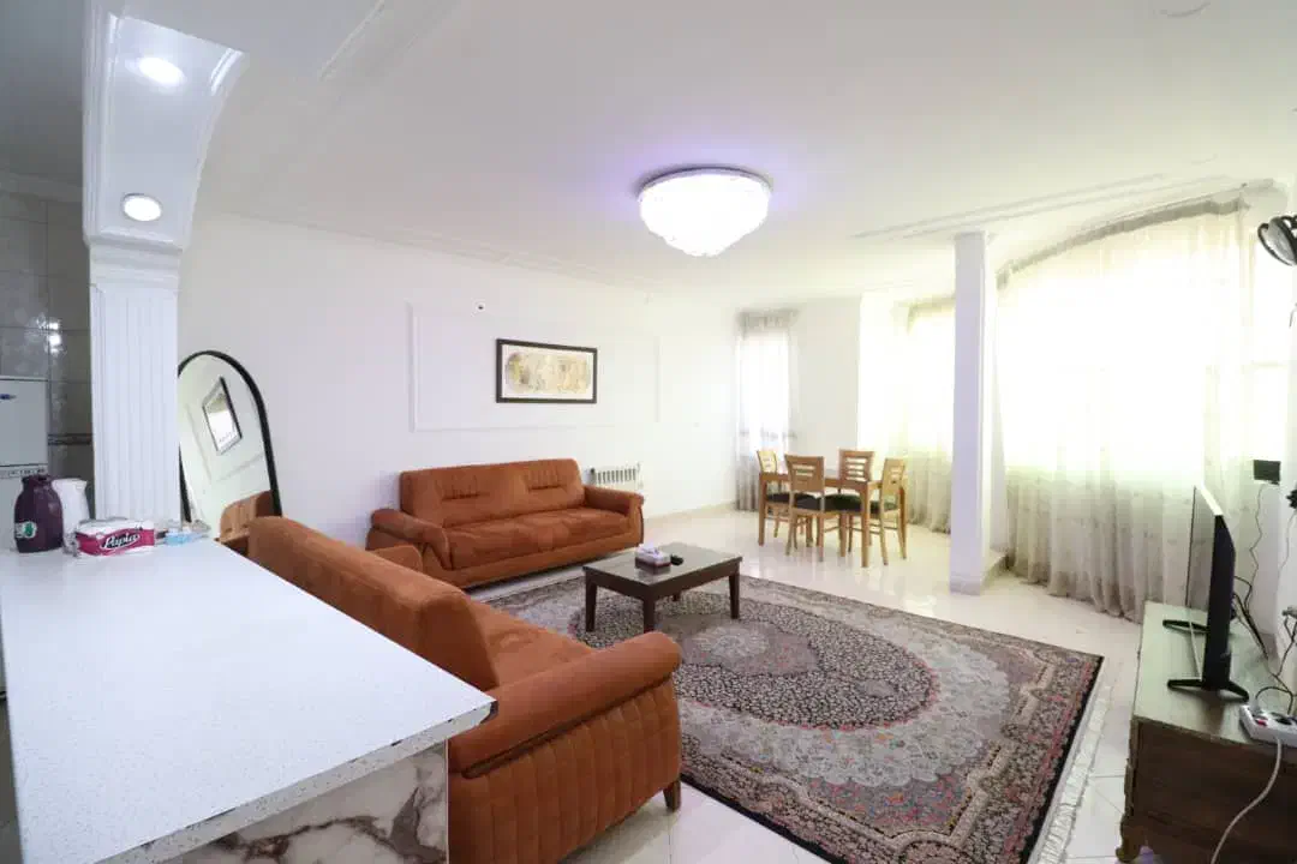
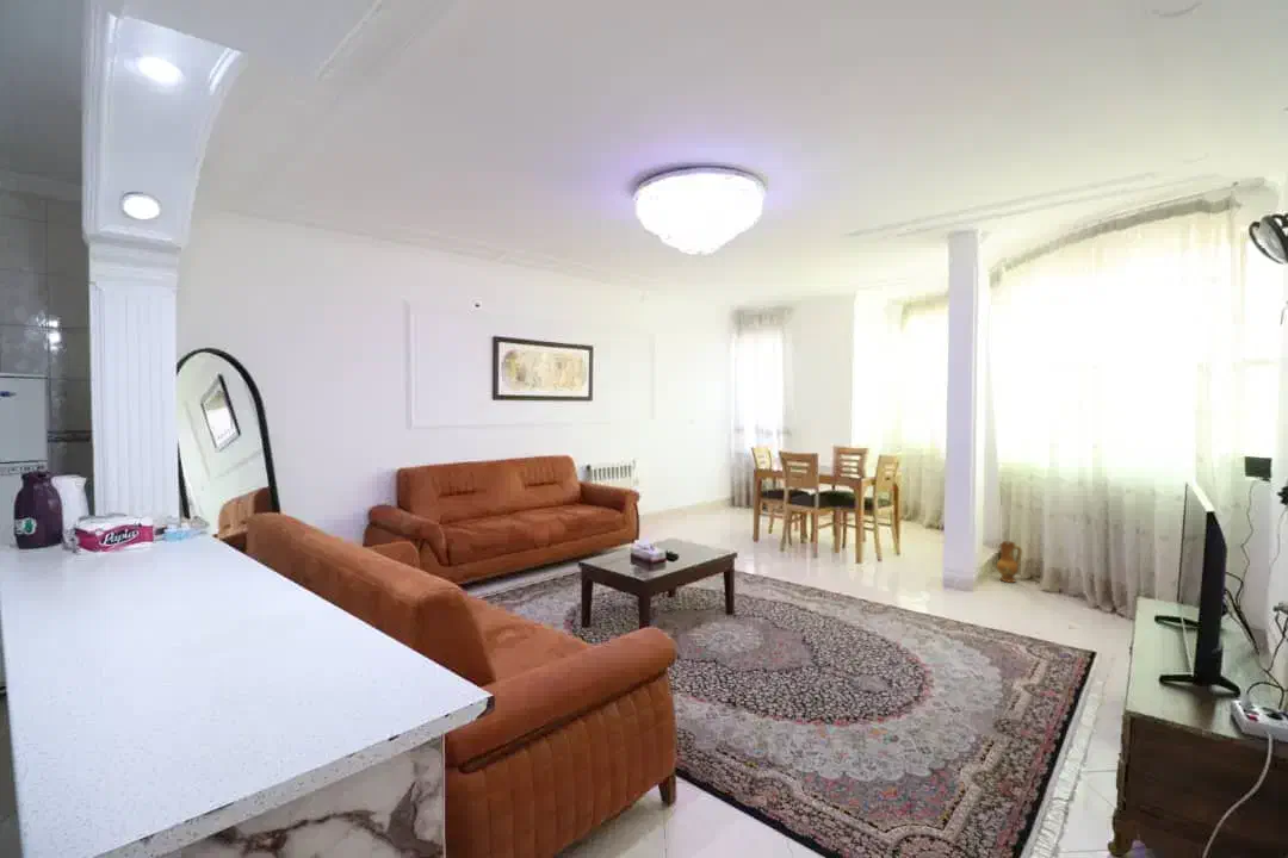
+ ceramic jug [996,540,1023,584]
